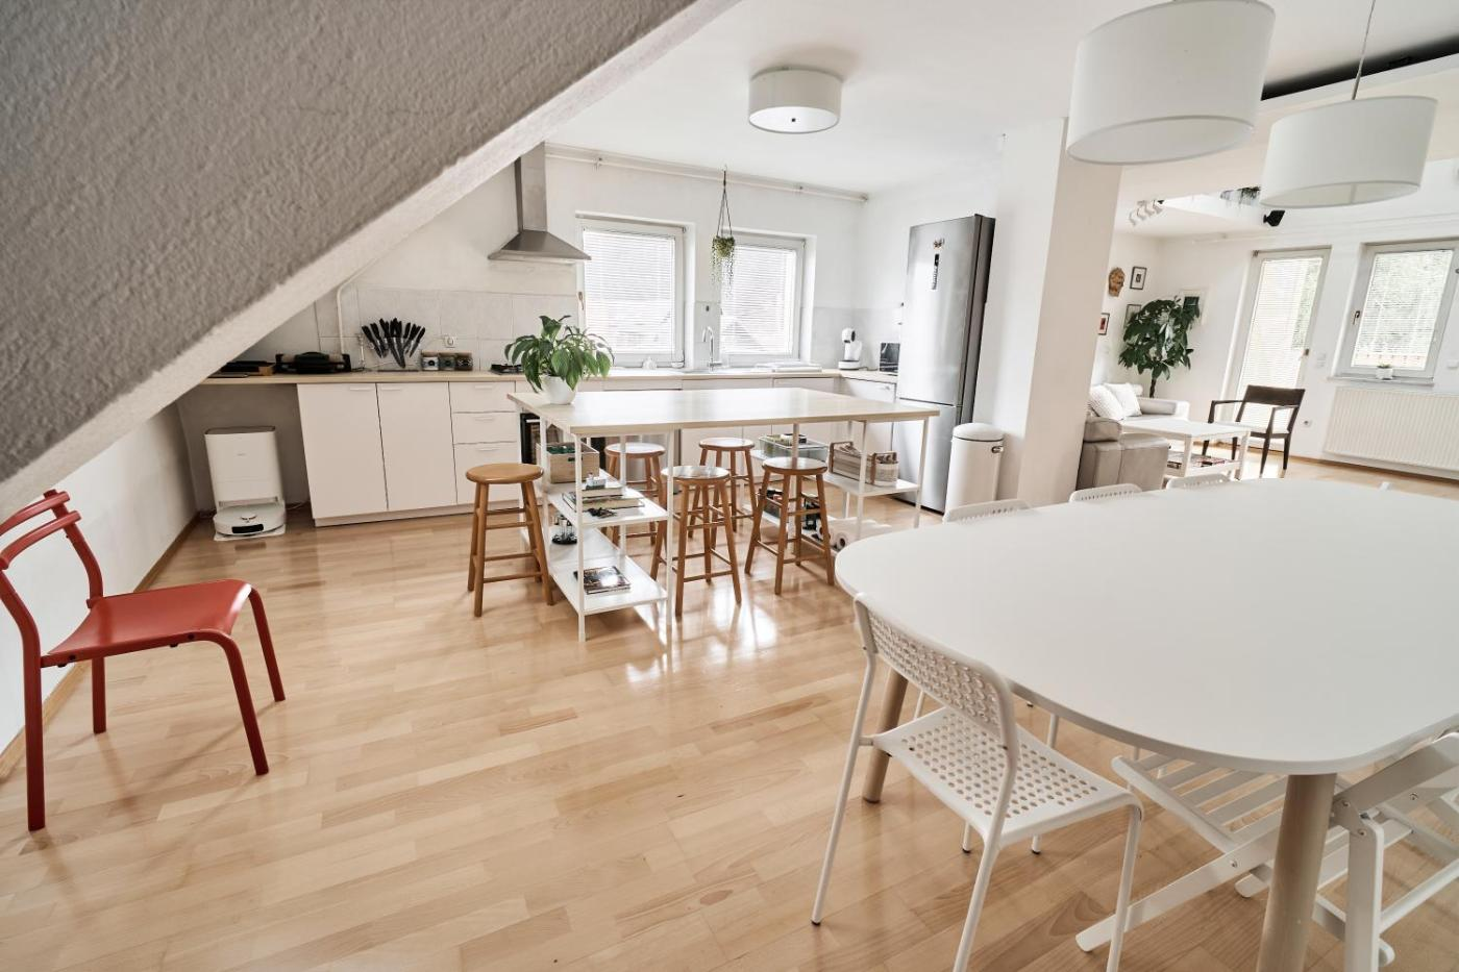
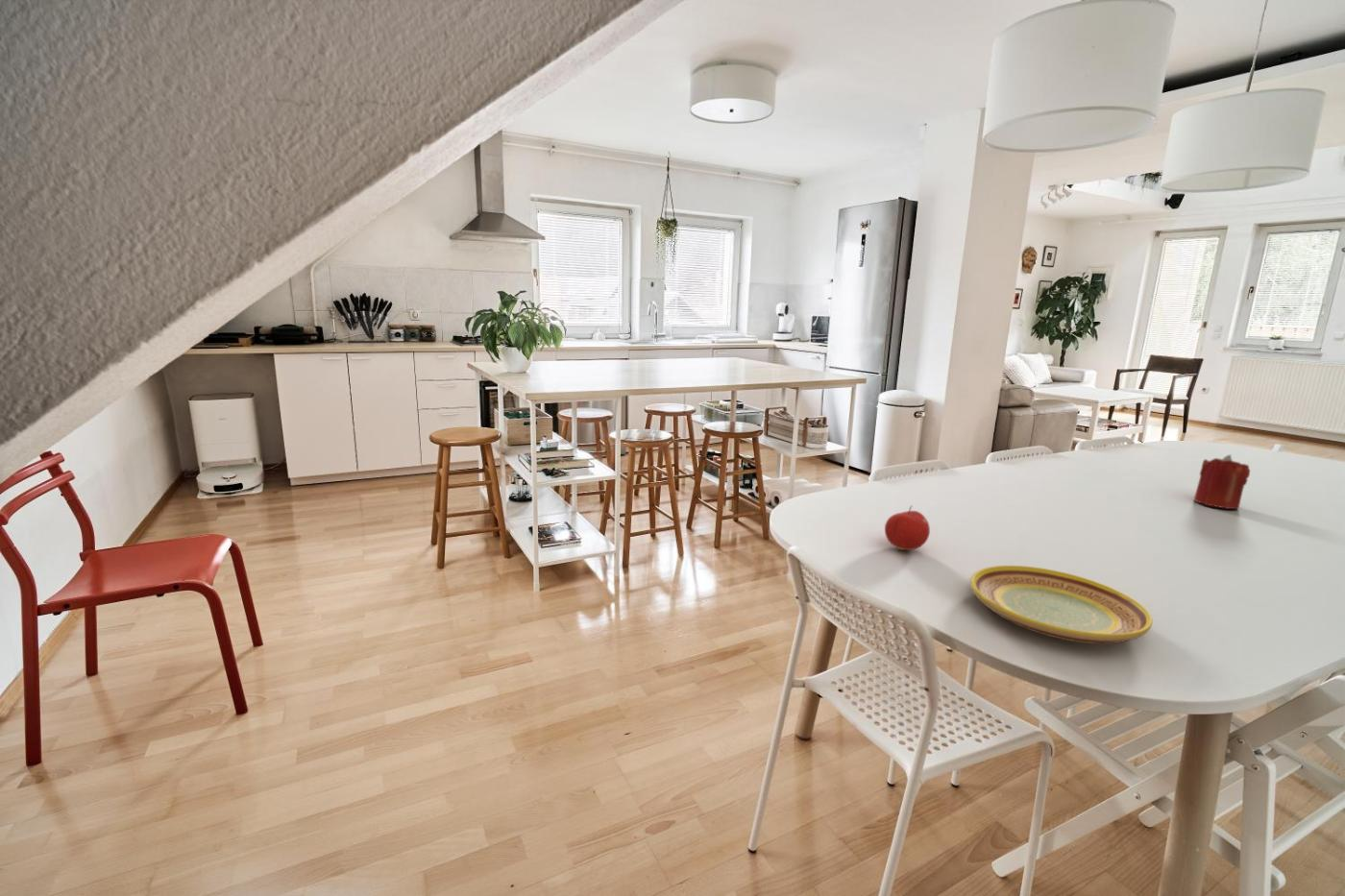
+ fruit [884,505,931,551]
+ candle [1193,454,1251,510]
+ plate [969,565,1154,644]
